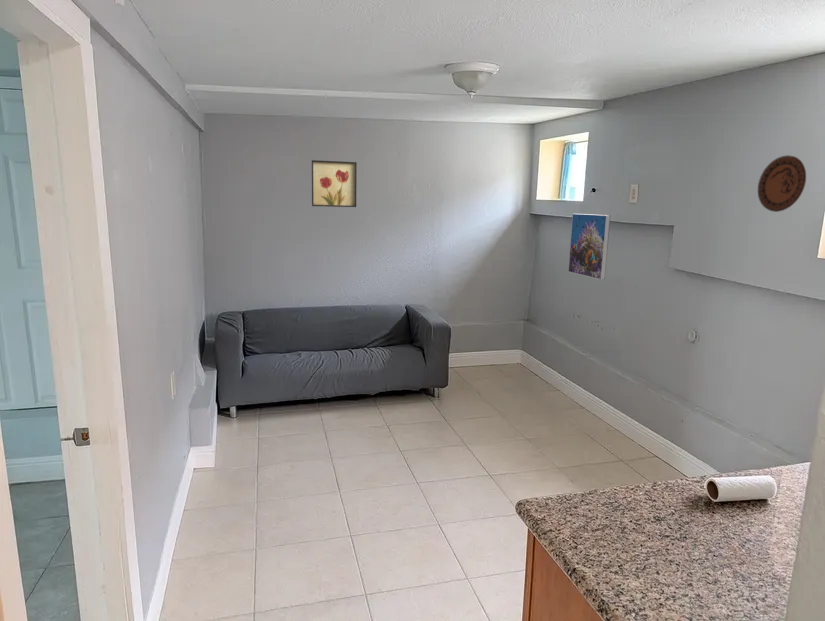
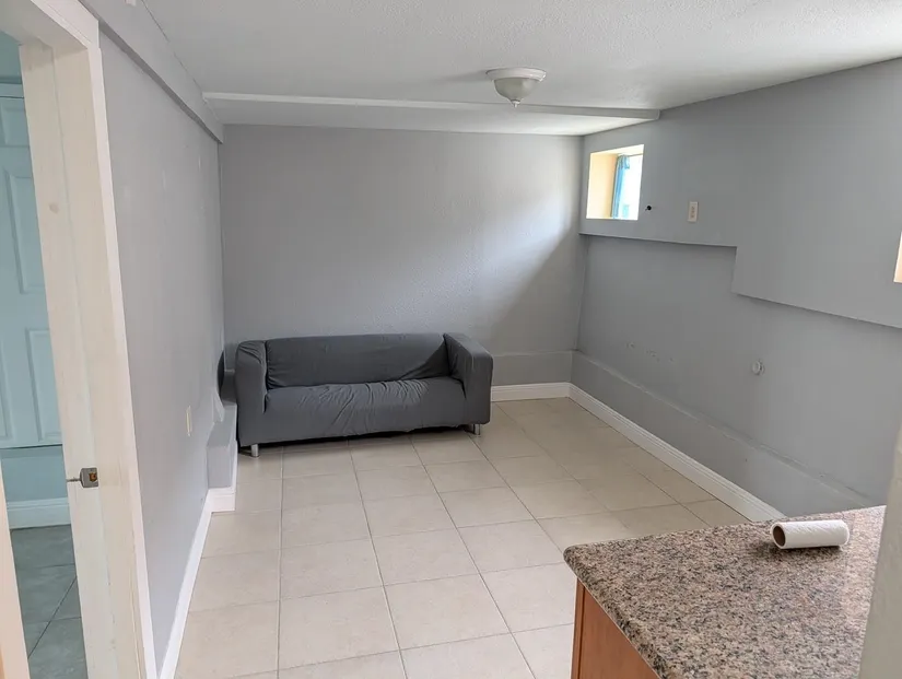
- wall art [311,159,358,208]
- decorative plate [757,154,807,213]
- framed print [567,213,611,281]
